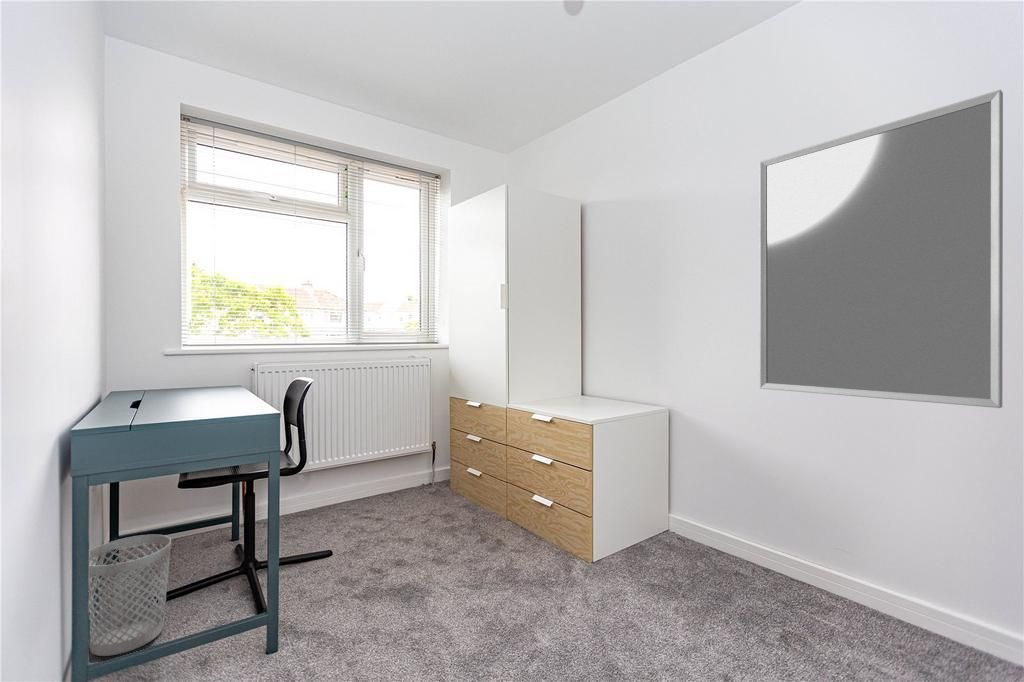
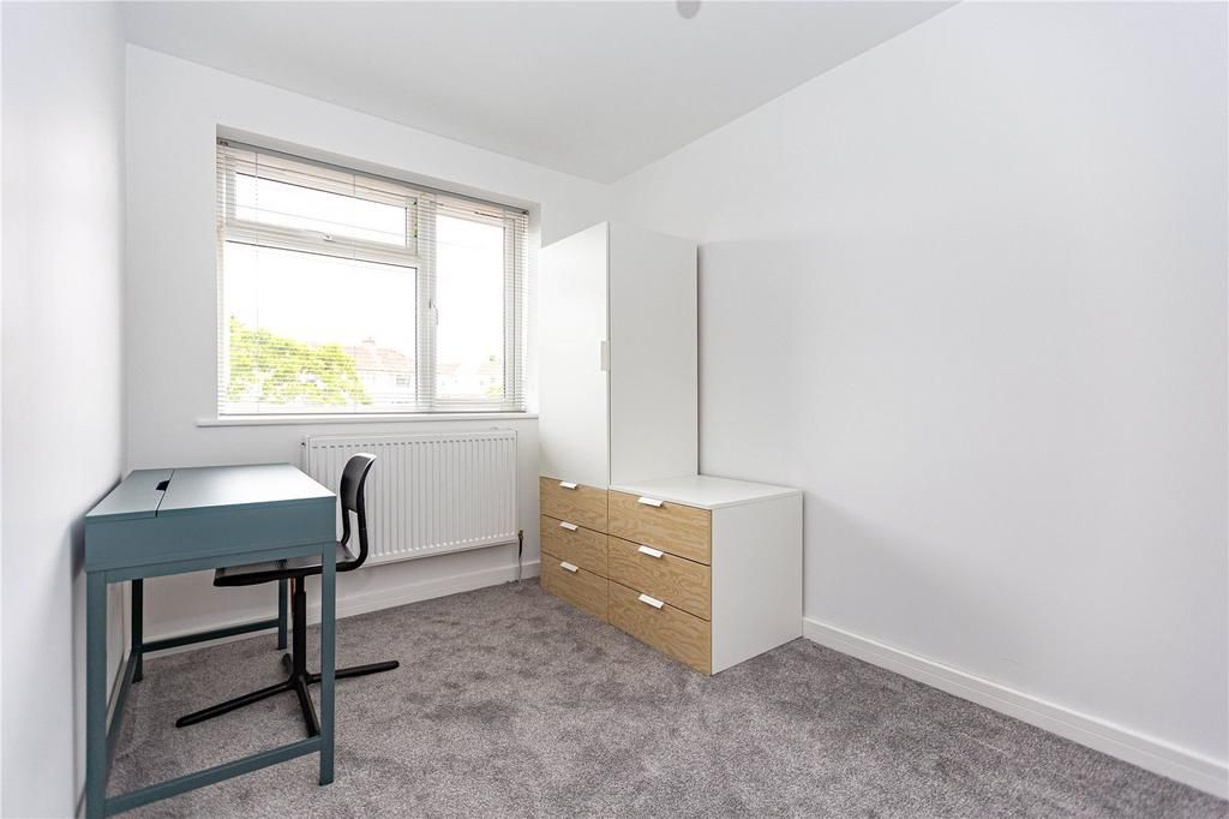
- home mirror [759,89,1004,409]
- wastebasket [88,534,172,657]
